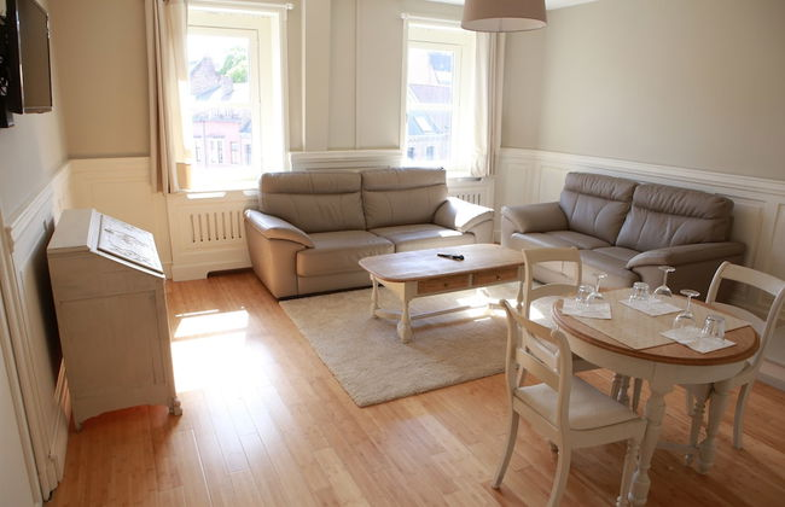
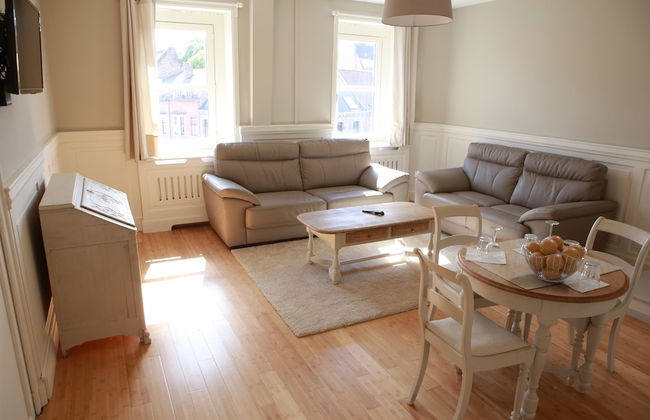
+ fruit basket [522,235,588,283]
